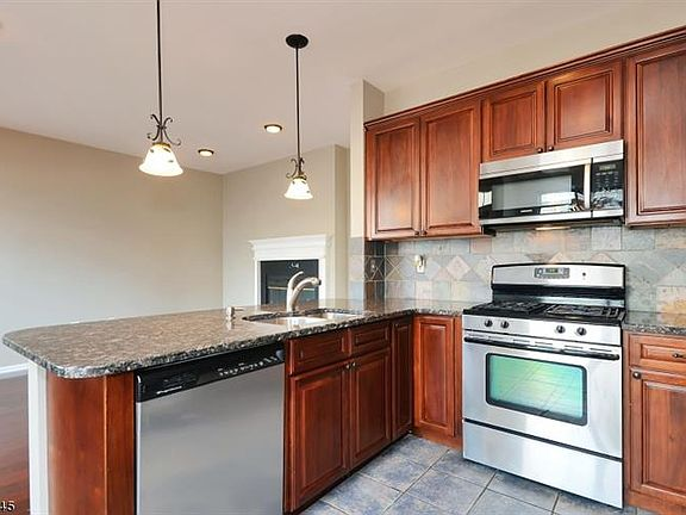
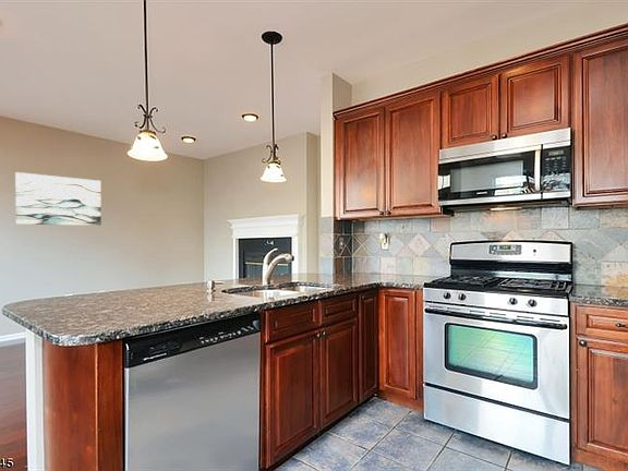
+ wall art [14,171,102,227]
